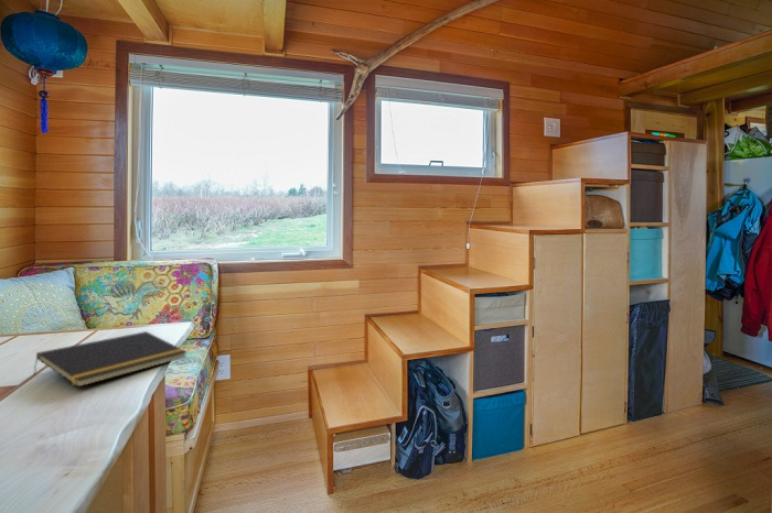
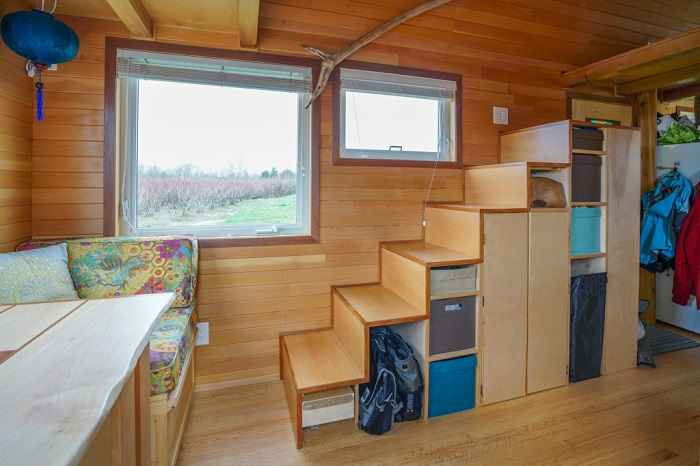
- notepad [32,330,189,389]
